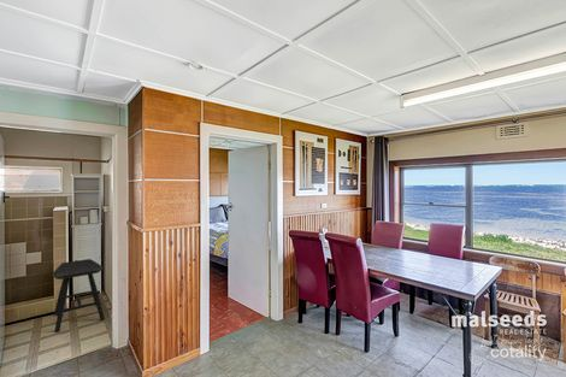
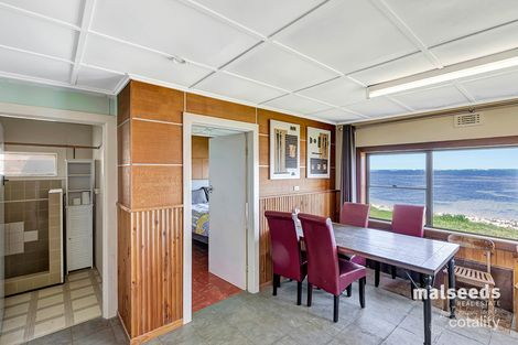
- stool [51,258,106,334]
